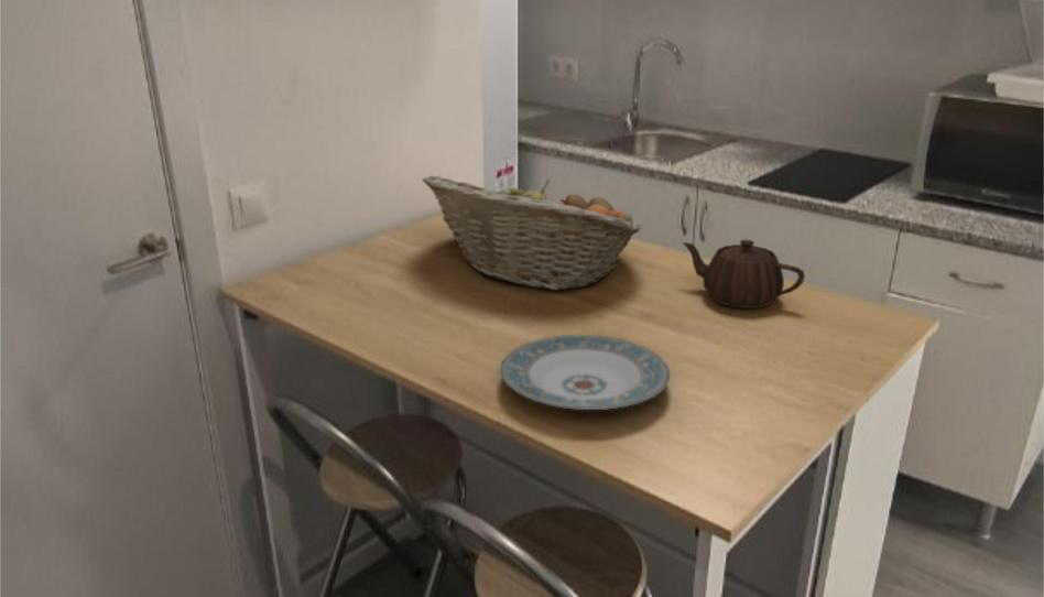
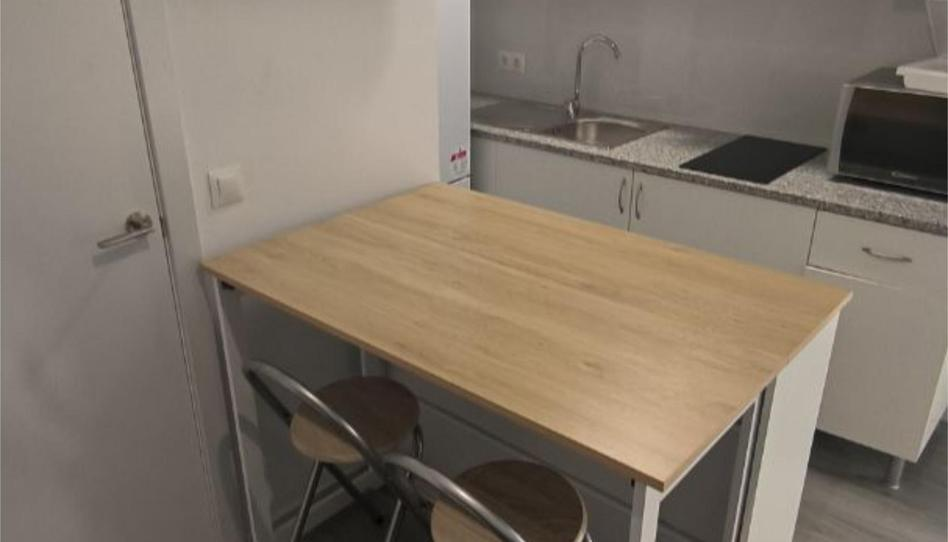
- plate [500,334,672,411]
- teapot [681,239,806,310]
- fruit basket [422,174,643,291]
